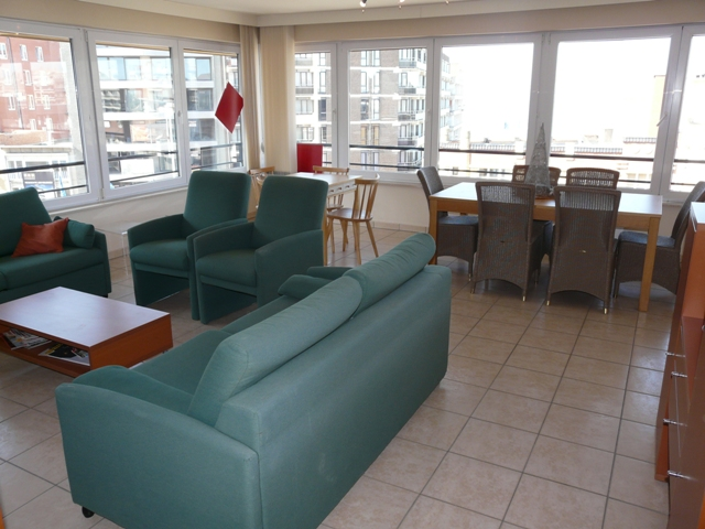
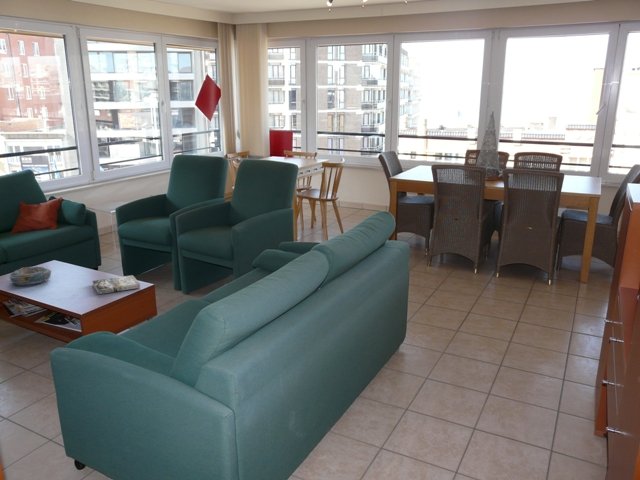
+ book [92,274,141,295]
+ decorative bowl [8,265,52,286]
